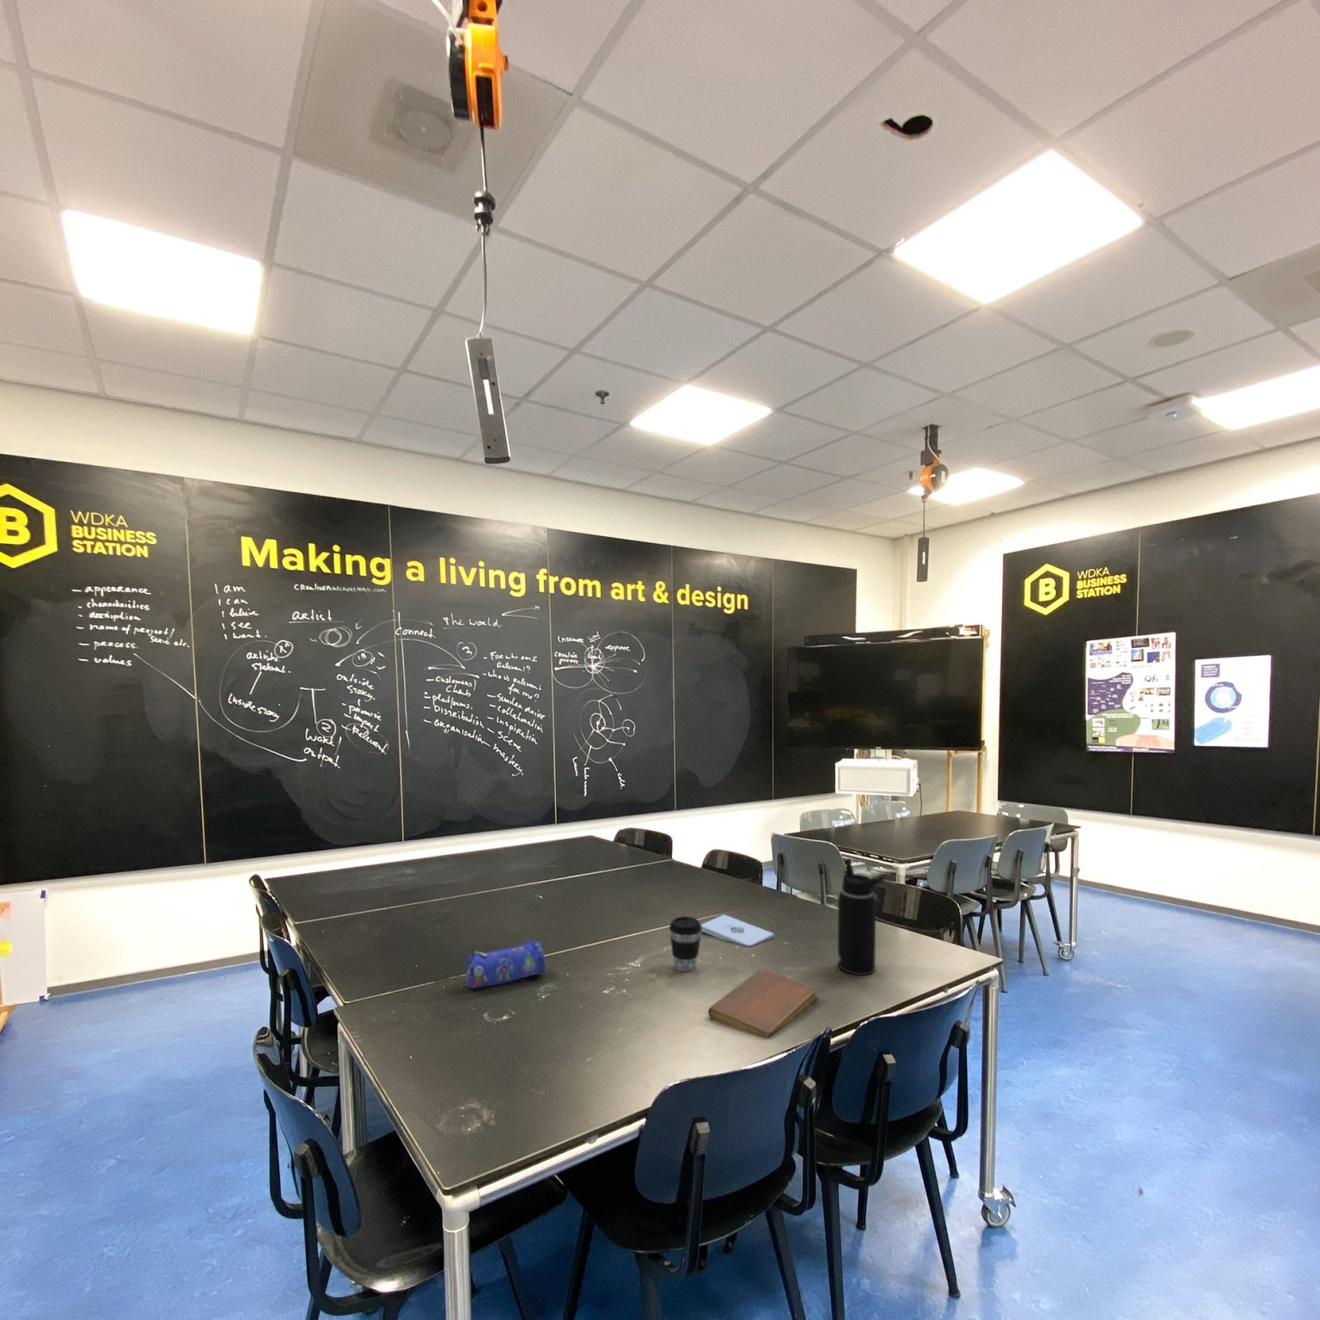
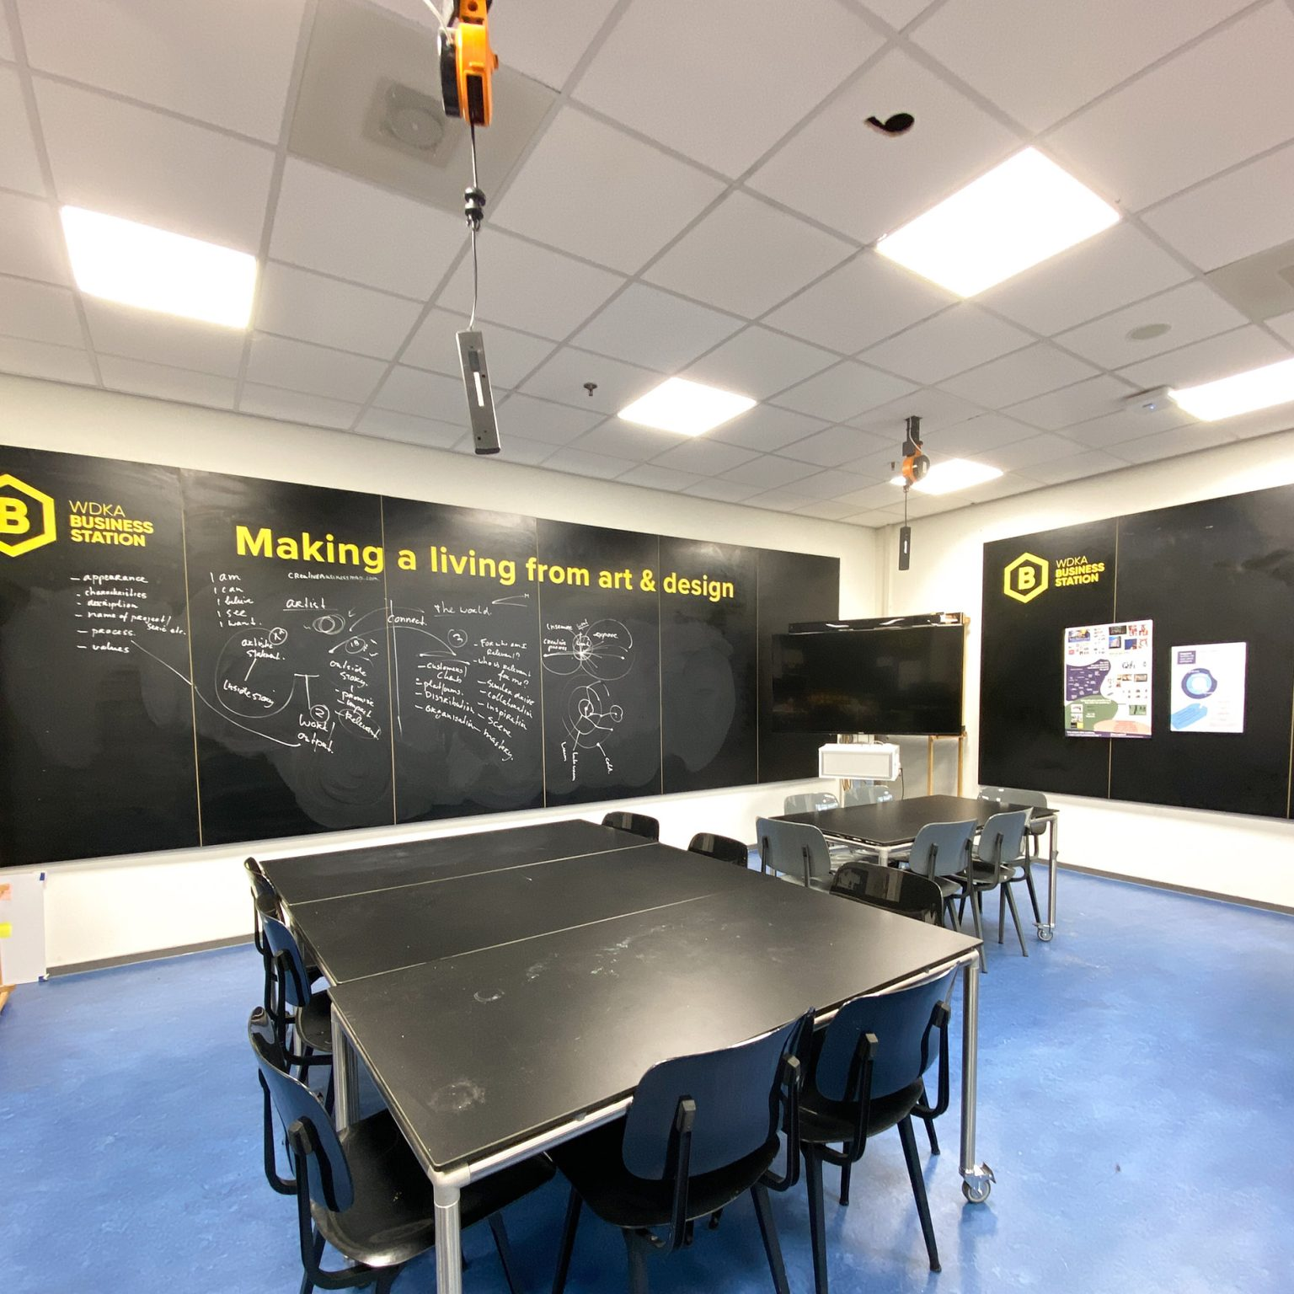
- notepad [700,914,775,946]
- pencil case [465,939,546,989]
- coffee cup [668,915,702,973]
- water bottle [836,858,887,977]
- notebook [707,968,820,1038]
